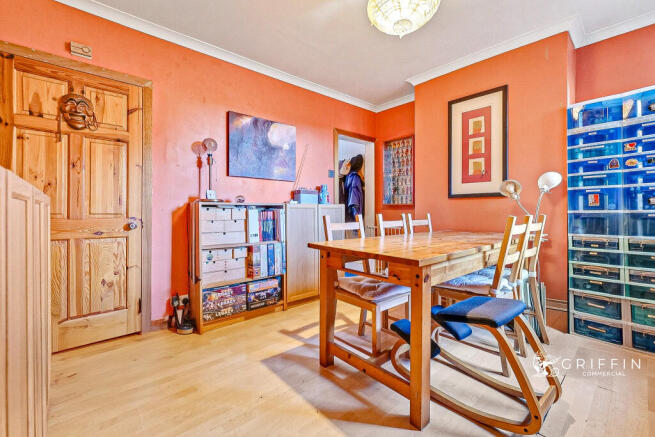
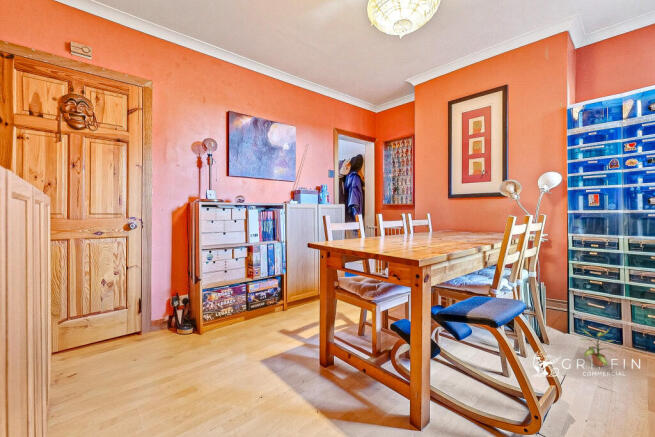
+ potted plant [580,328,621,367]
